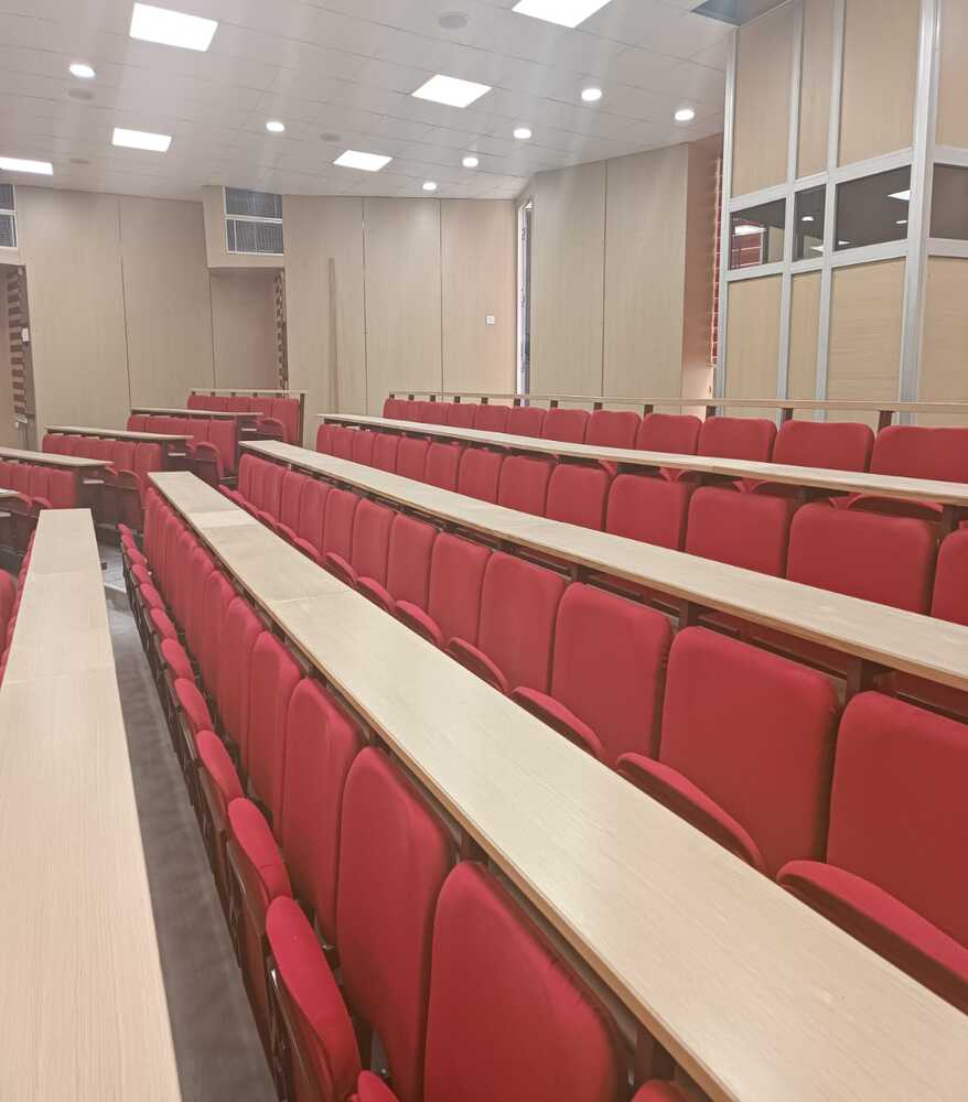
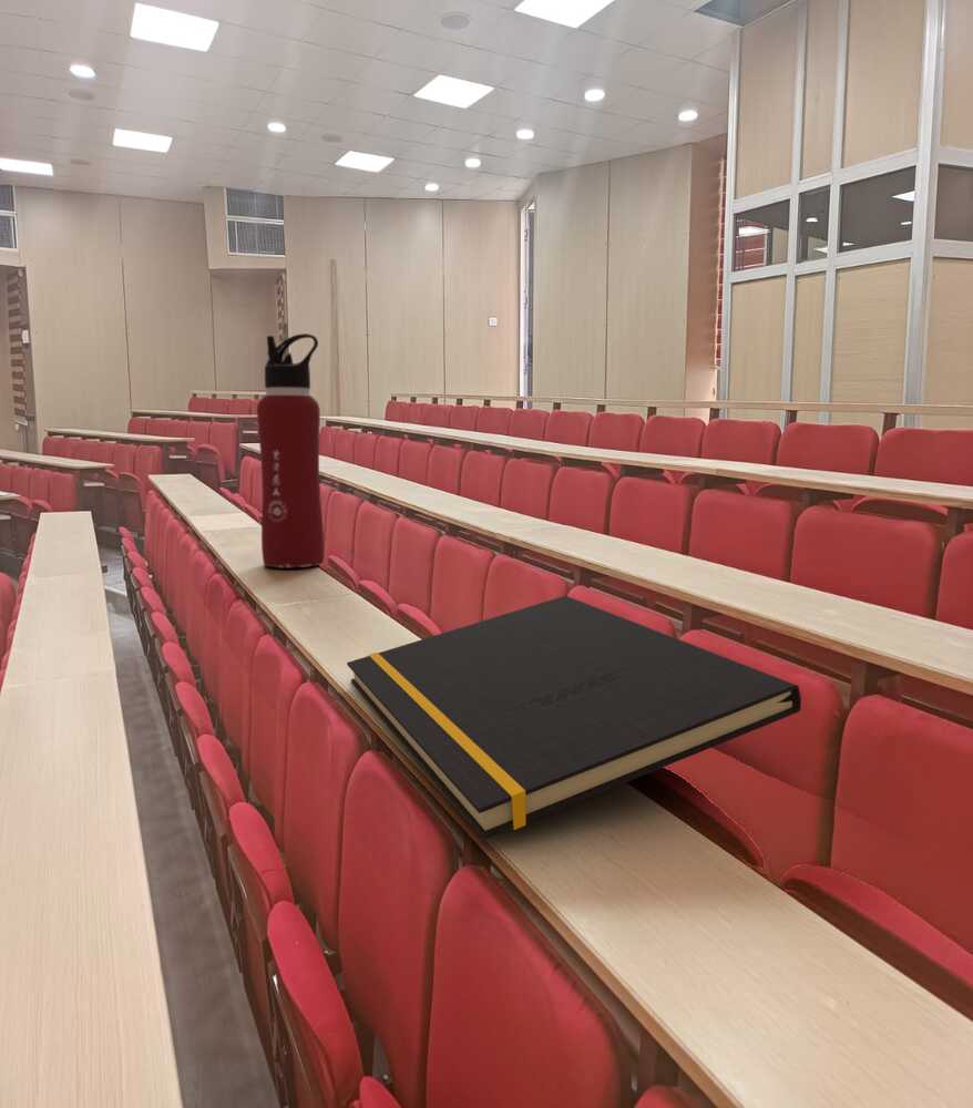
+ water bottle [256,332,326,568]
+ notepad [346,595,802,841]
